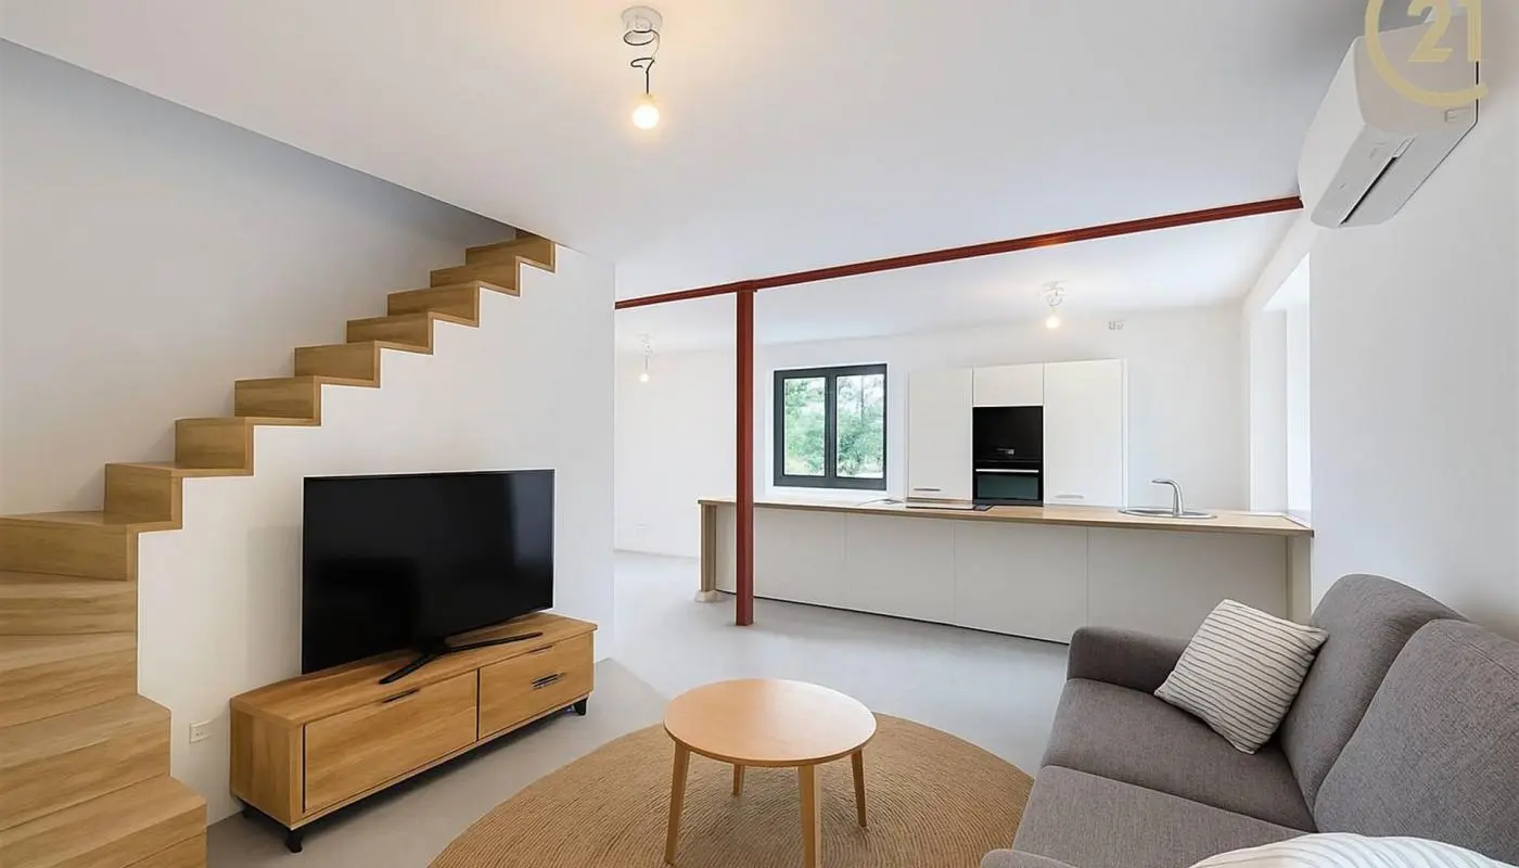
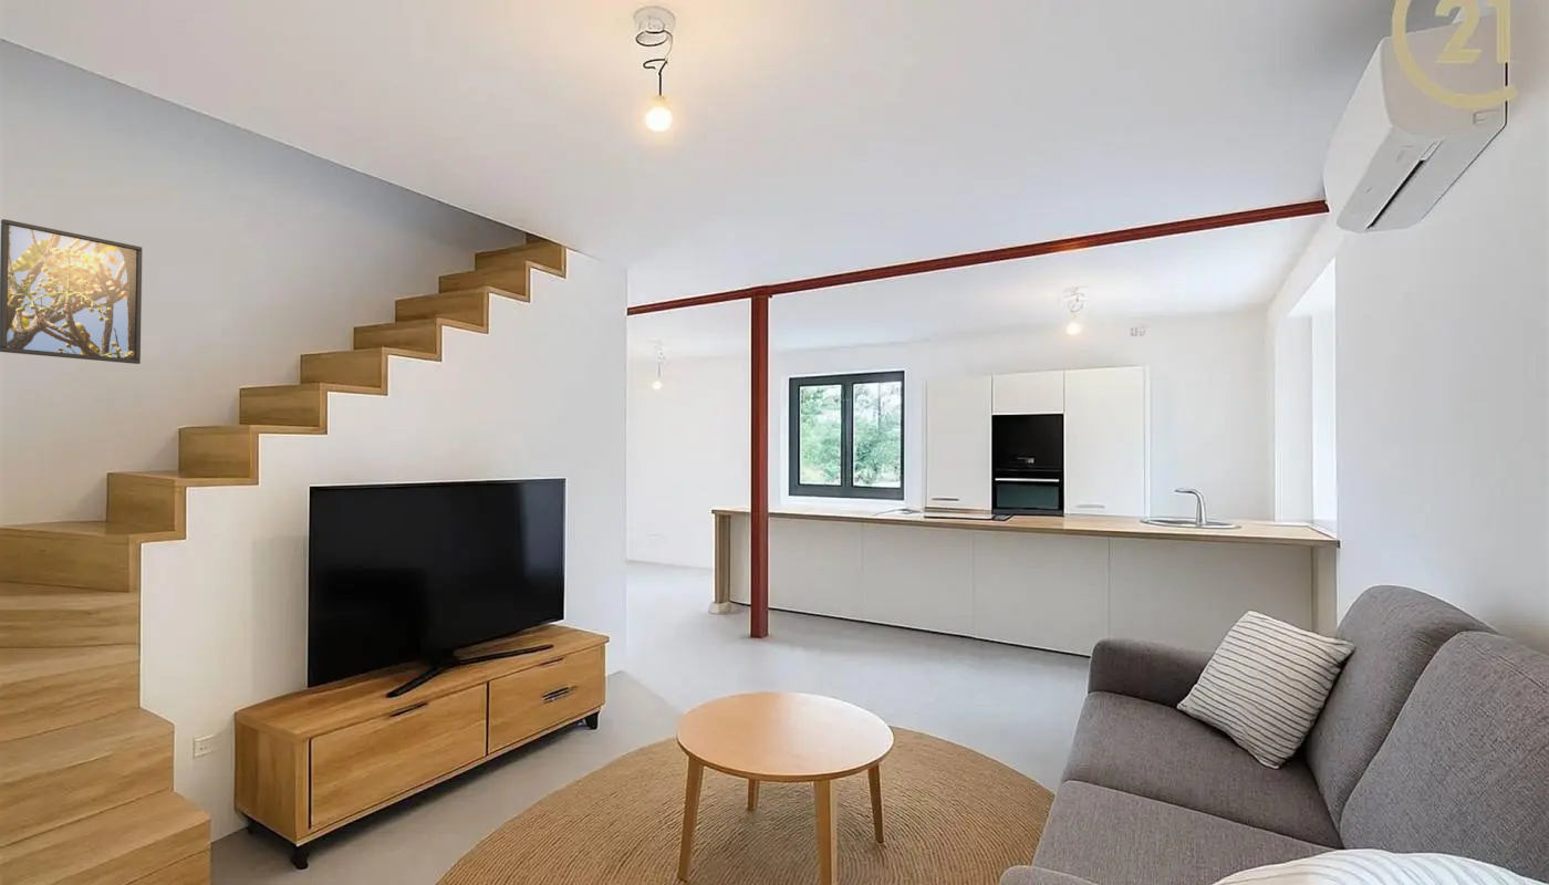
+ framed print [0,218,143,365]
